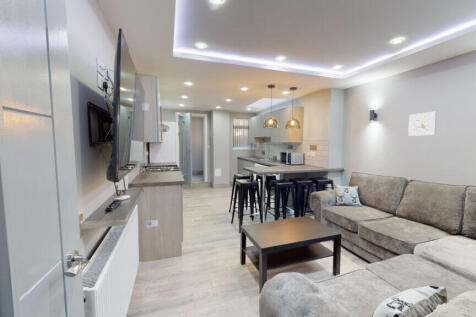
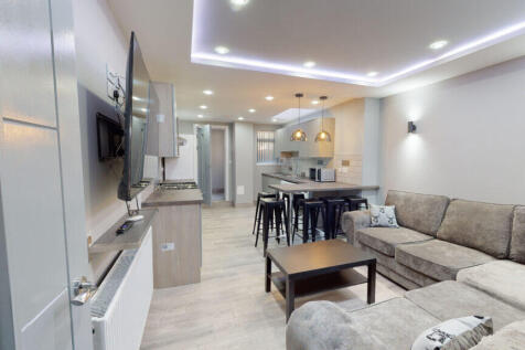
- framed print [407,111,437,137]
